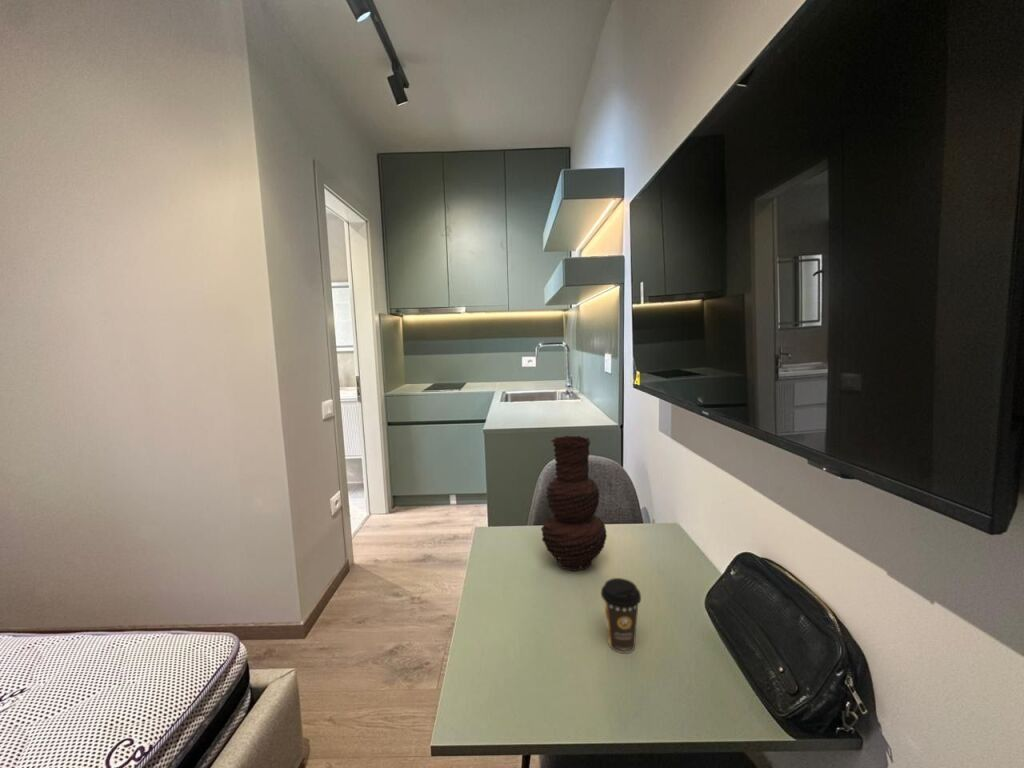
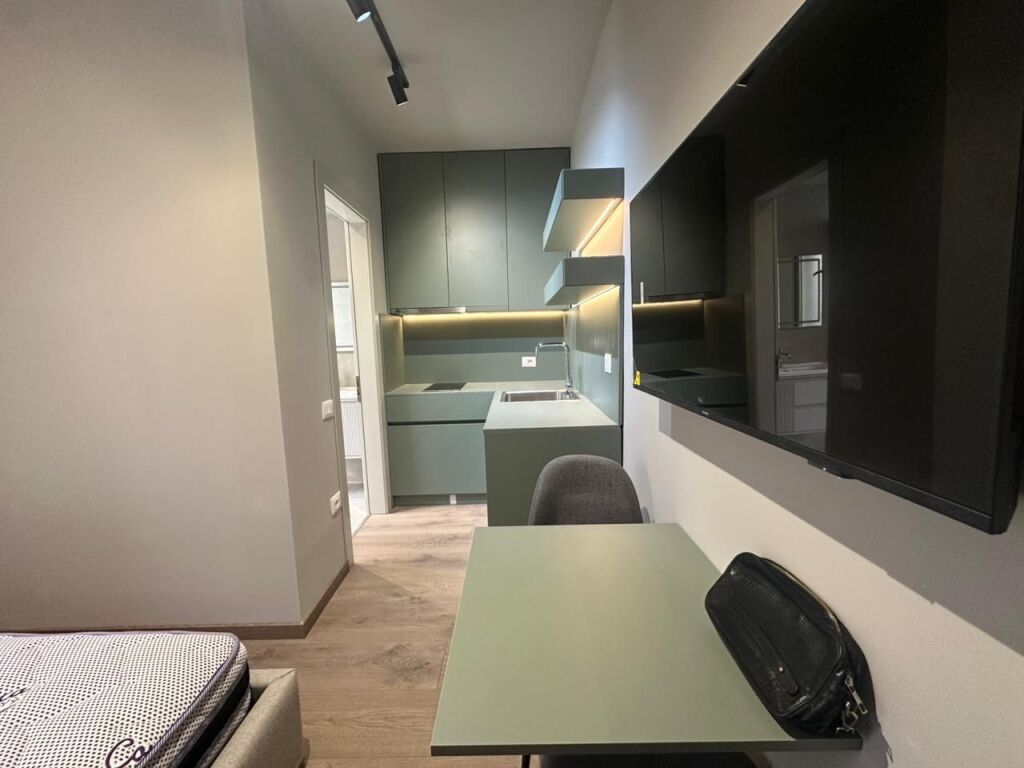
- vase [540,435,608,572]
- coffee cup [600,577,642,654]
